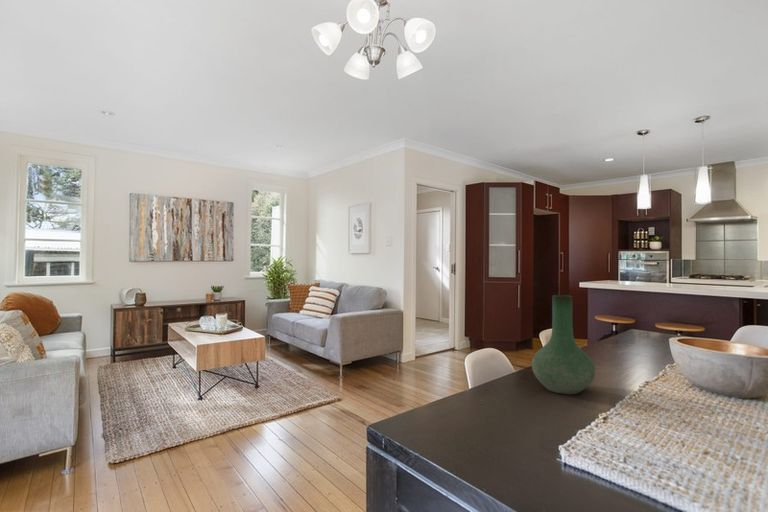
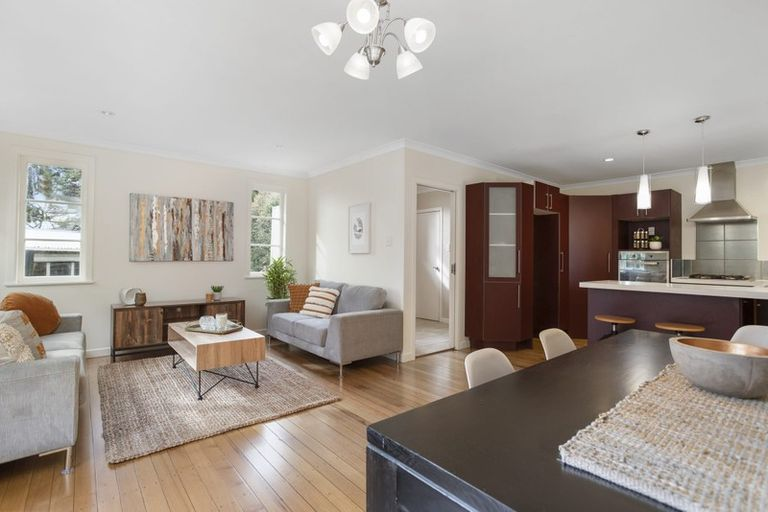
- vase [531,294,596,395]
